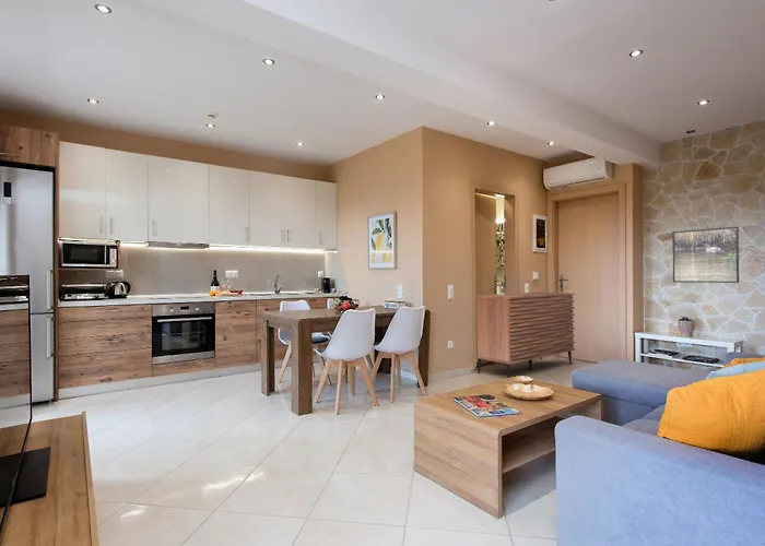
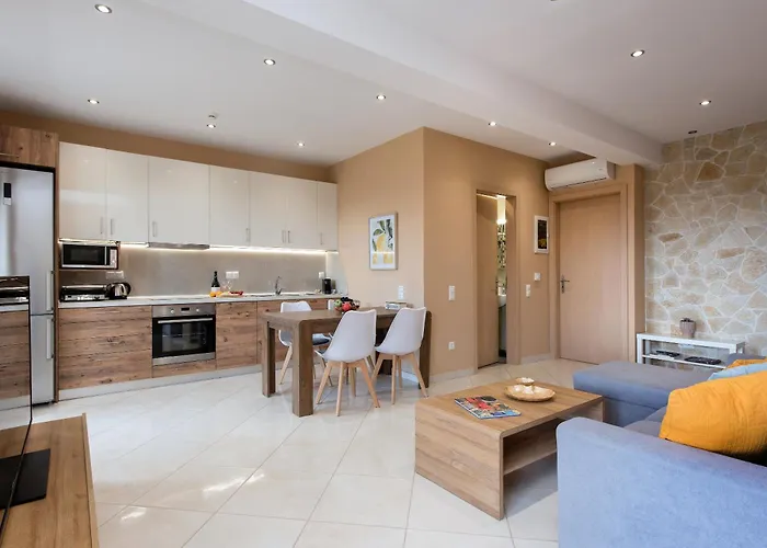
- sideboard [475,292,576,379]
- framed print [671,226,740,284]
